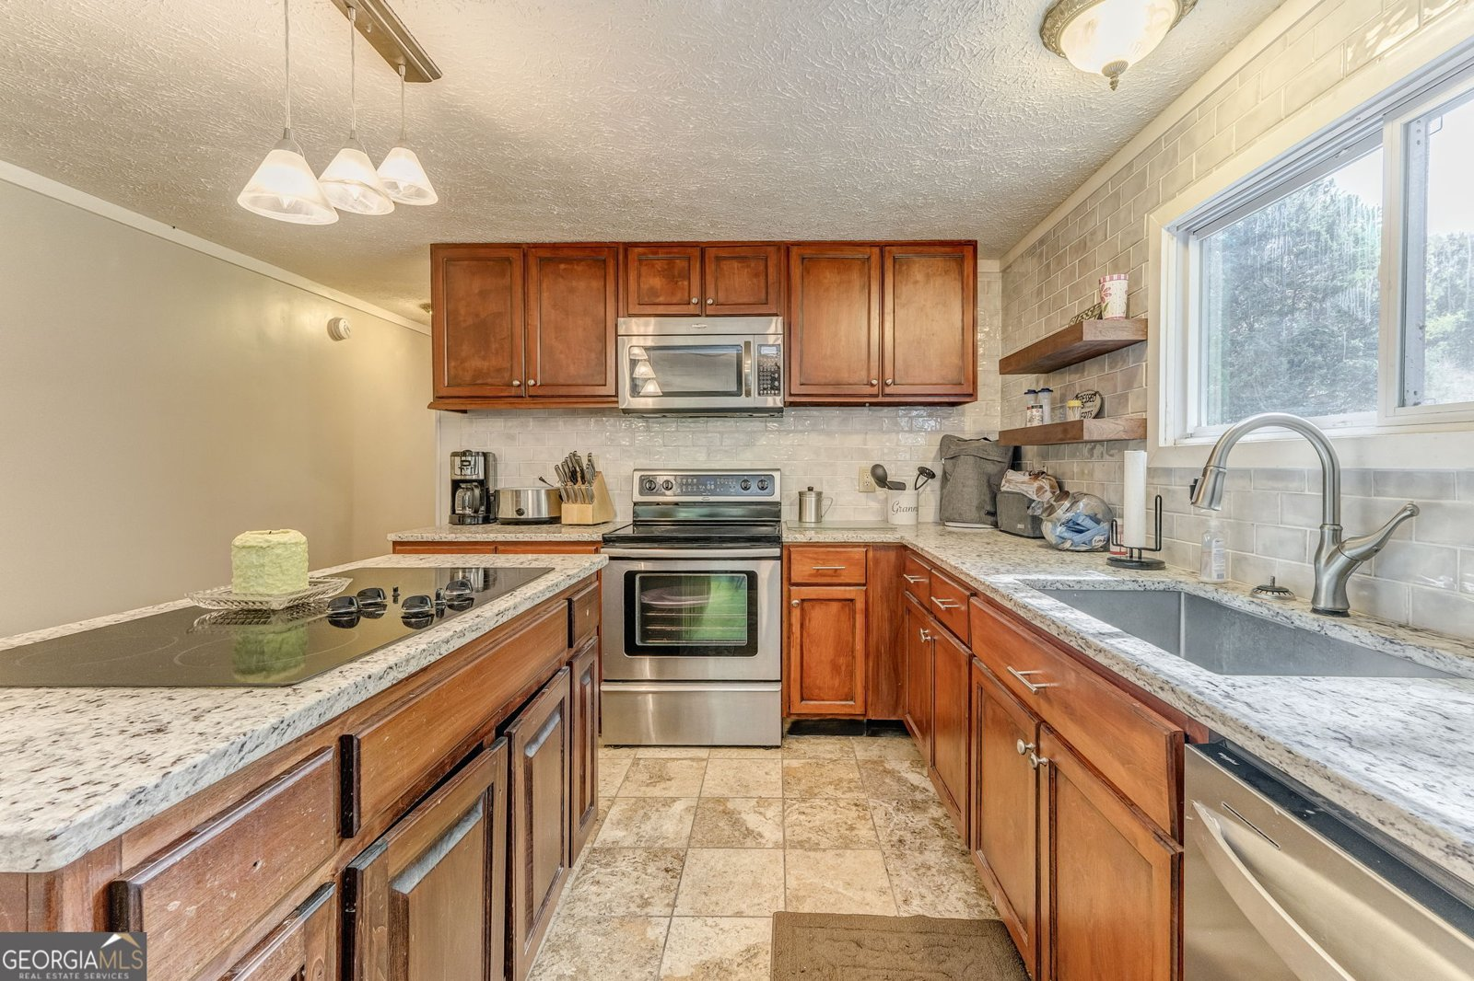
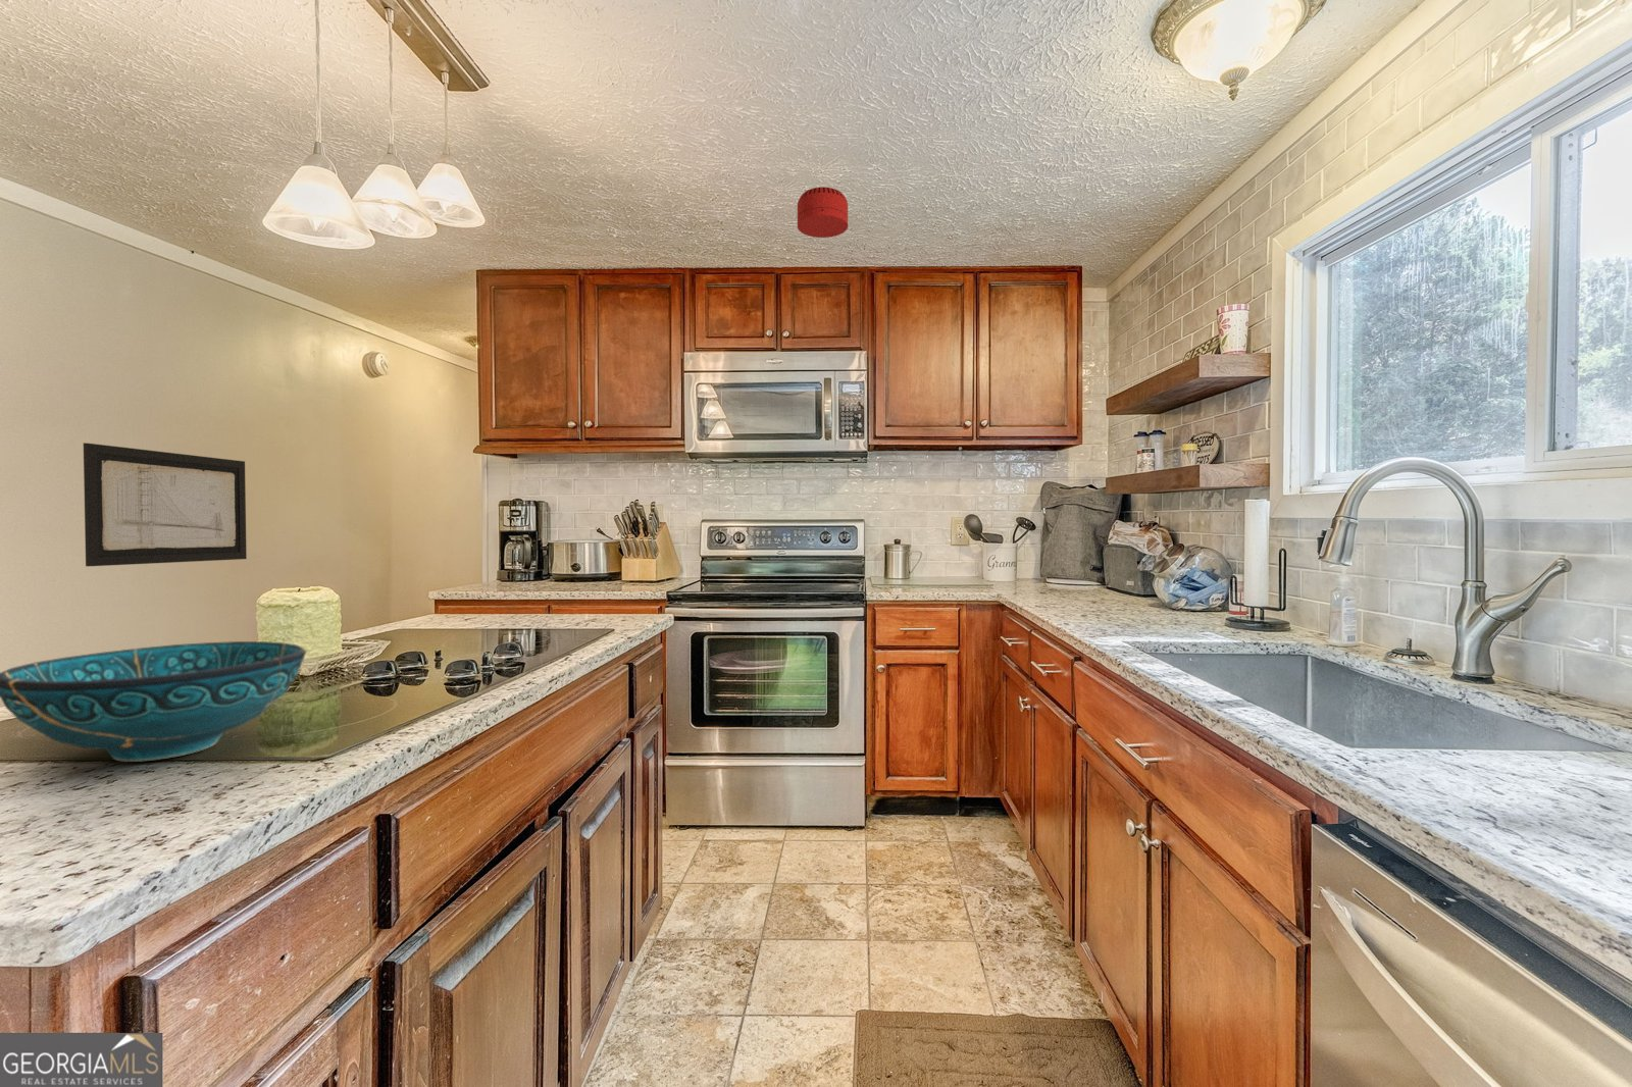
+ wall art [83,442,248,567]
+ smoke detector [797,186,848,239]
+ decorative bowl [0,641,307,763]
